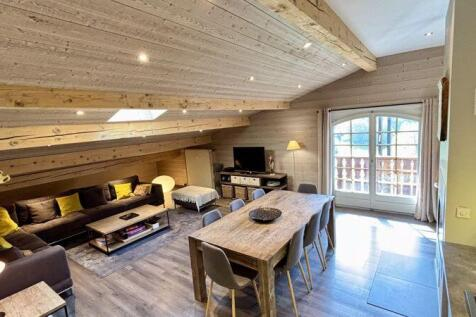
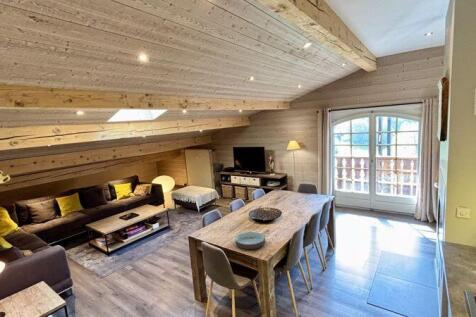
+ bowl [234,231,266,251]
